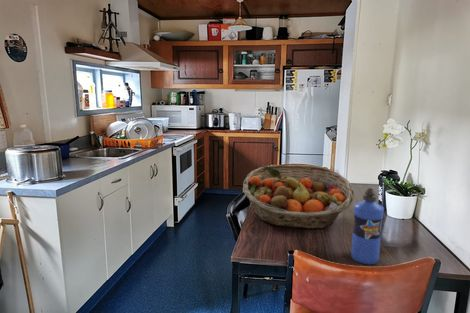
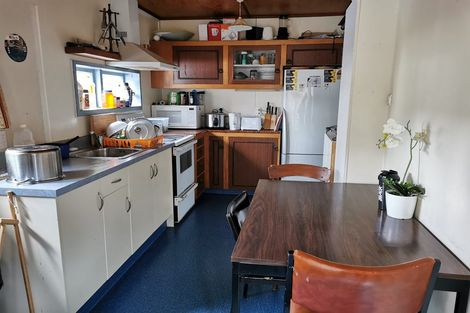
- fruit basket [242,164,355,230]
- water bottle [350,187,385,265]
